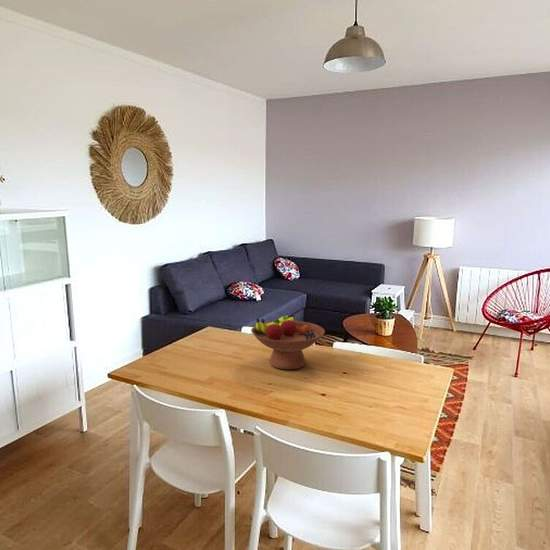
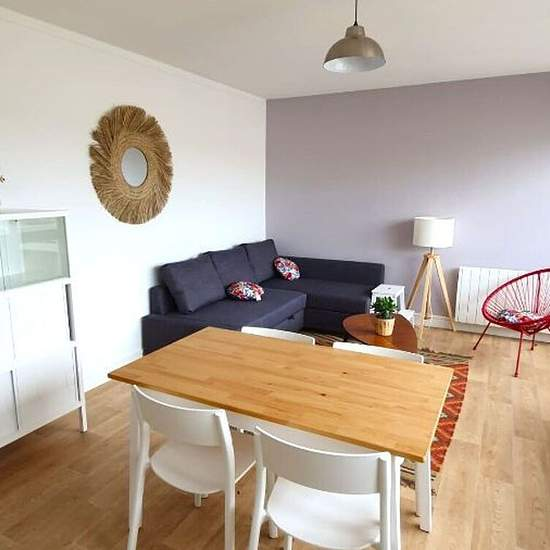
- fruit bowl [250,315,326,371]
